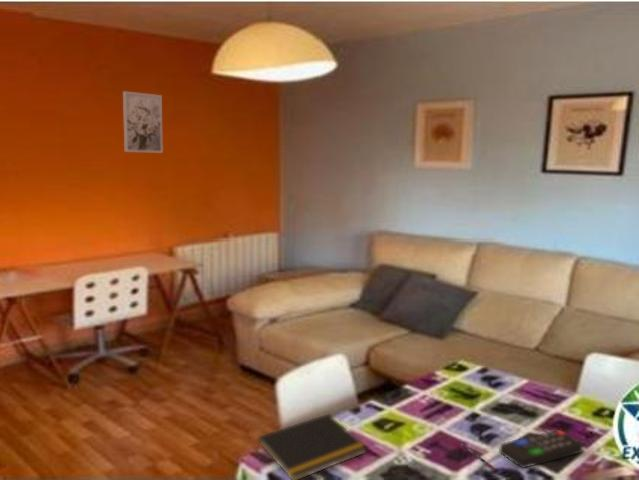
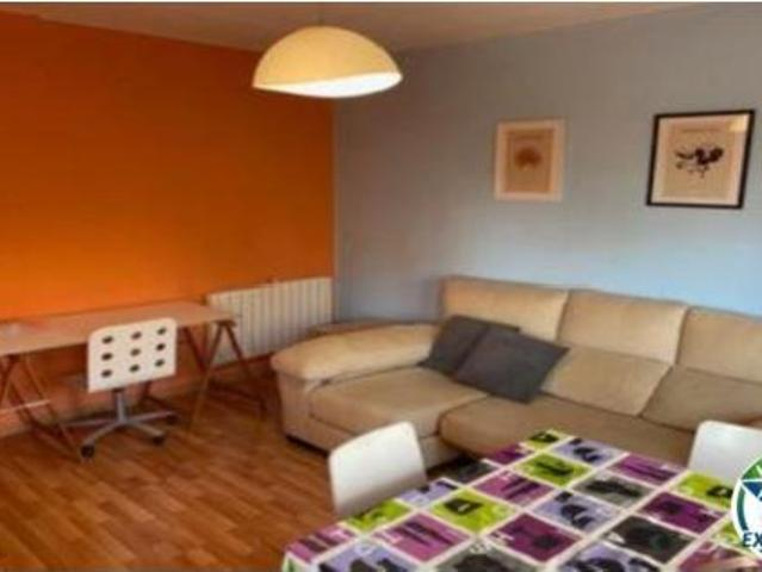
- notepad [255,413,368,480]
- remote control [498,429,585,469]
- wall art [122,90,164,154]
- pen [460,442,497,471]
